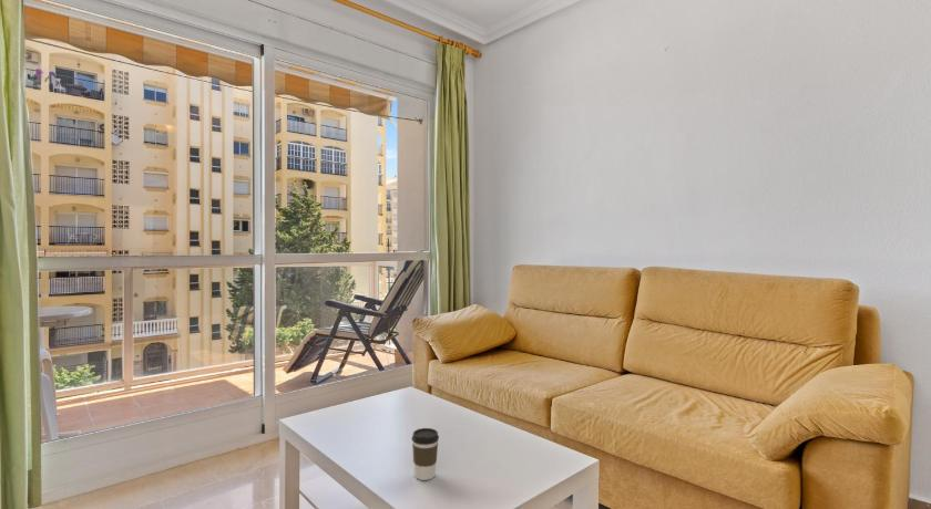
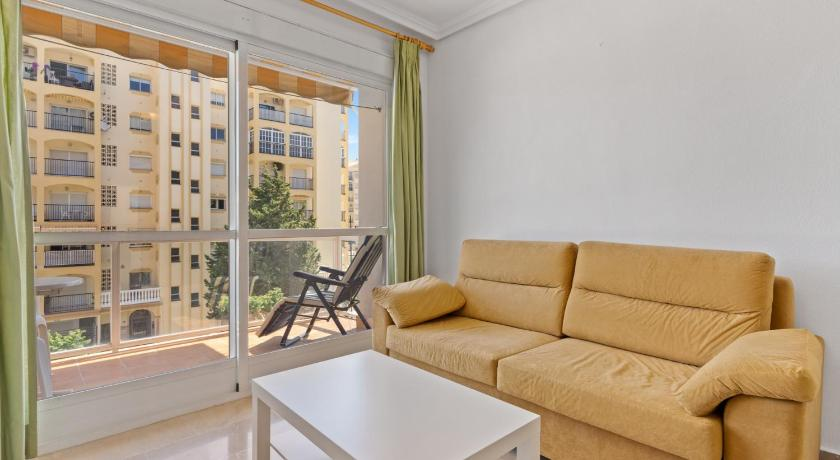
- coffee cup [411,427,440,481]
